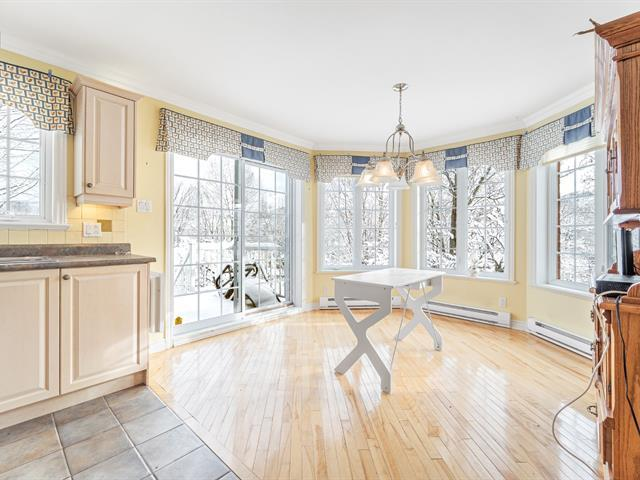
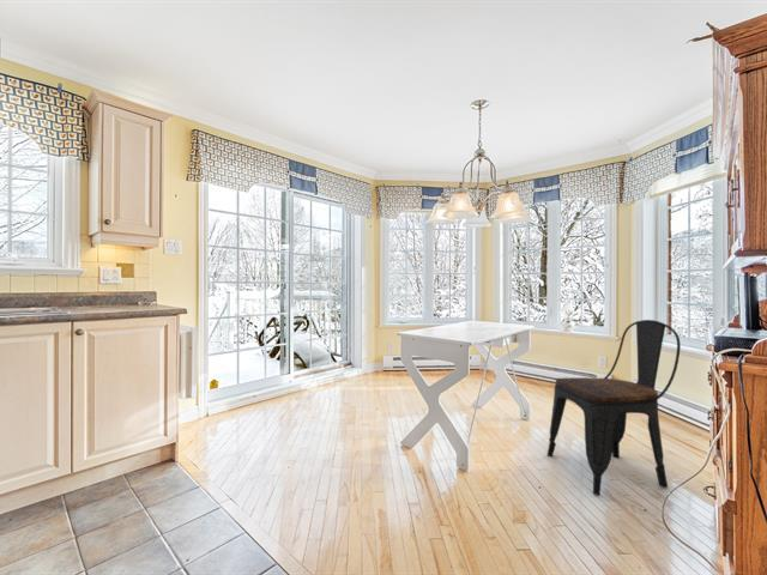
+ chair [546,319,682,496]
